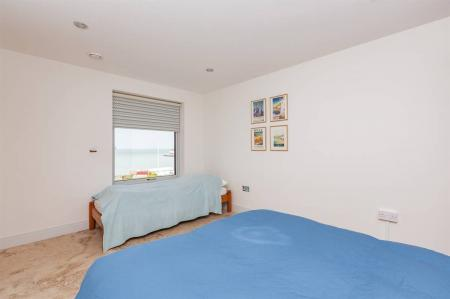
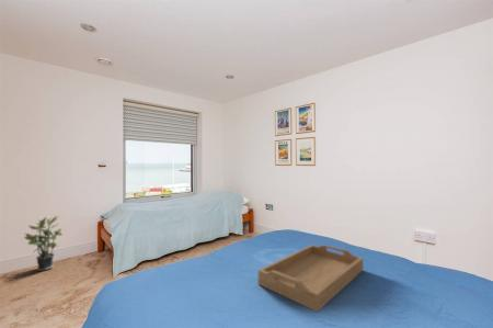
+ serving tray [257,244,365,313]
+ potted plant [23,214,64,272]
